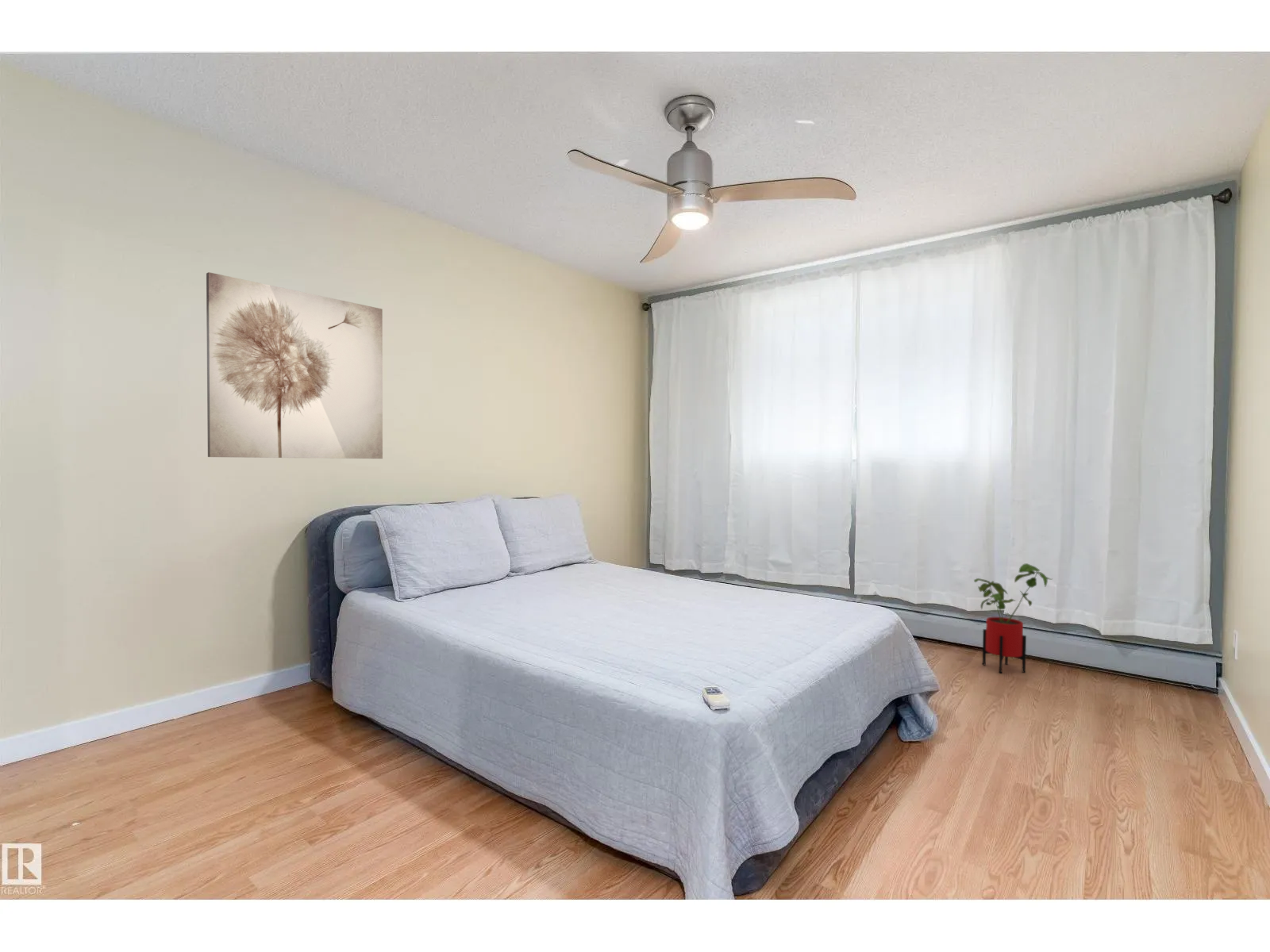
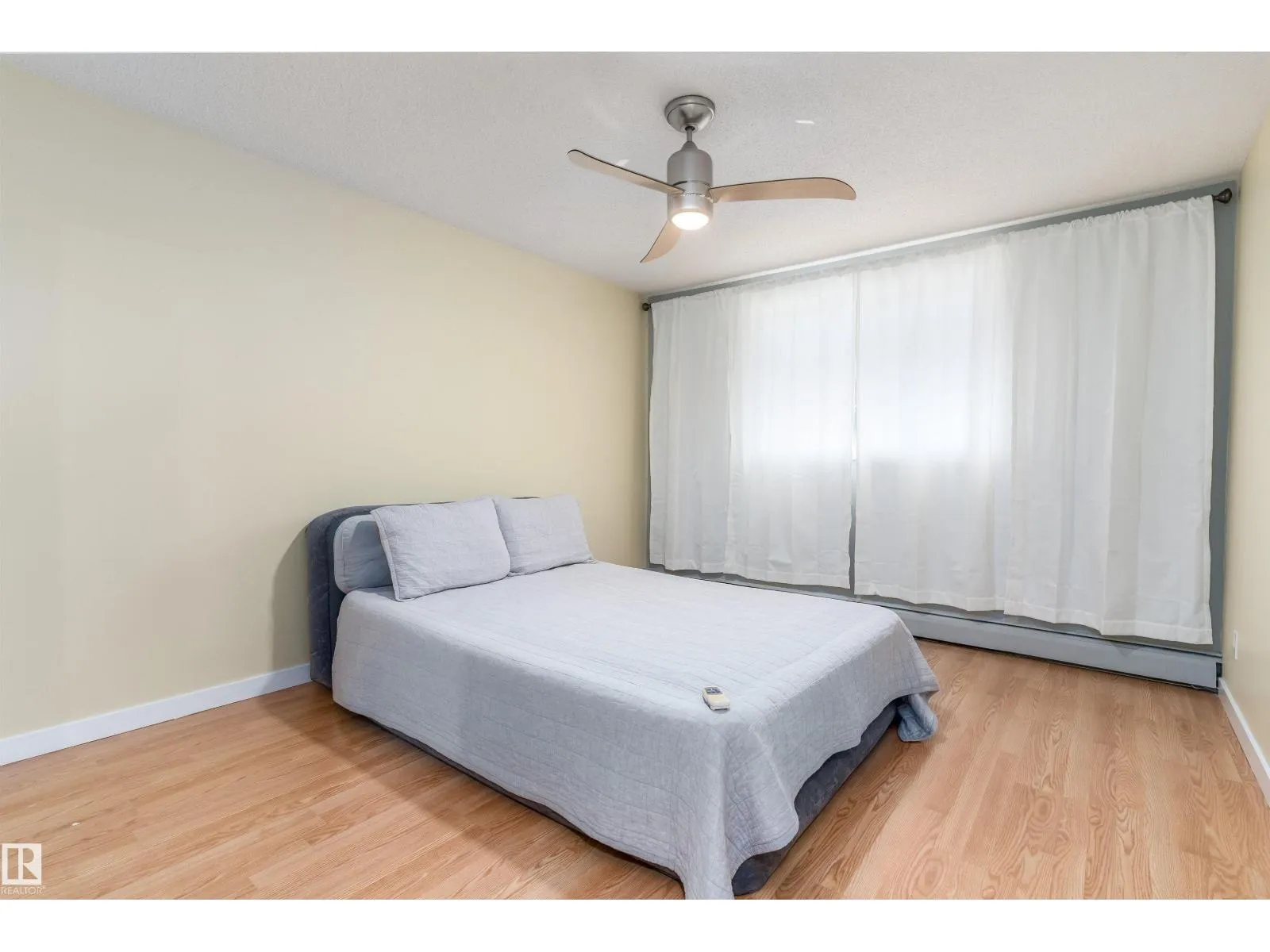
- wall art [206,271,383,459]
- house plant [973,562,1053,674]
